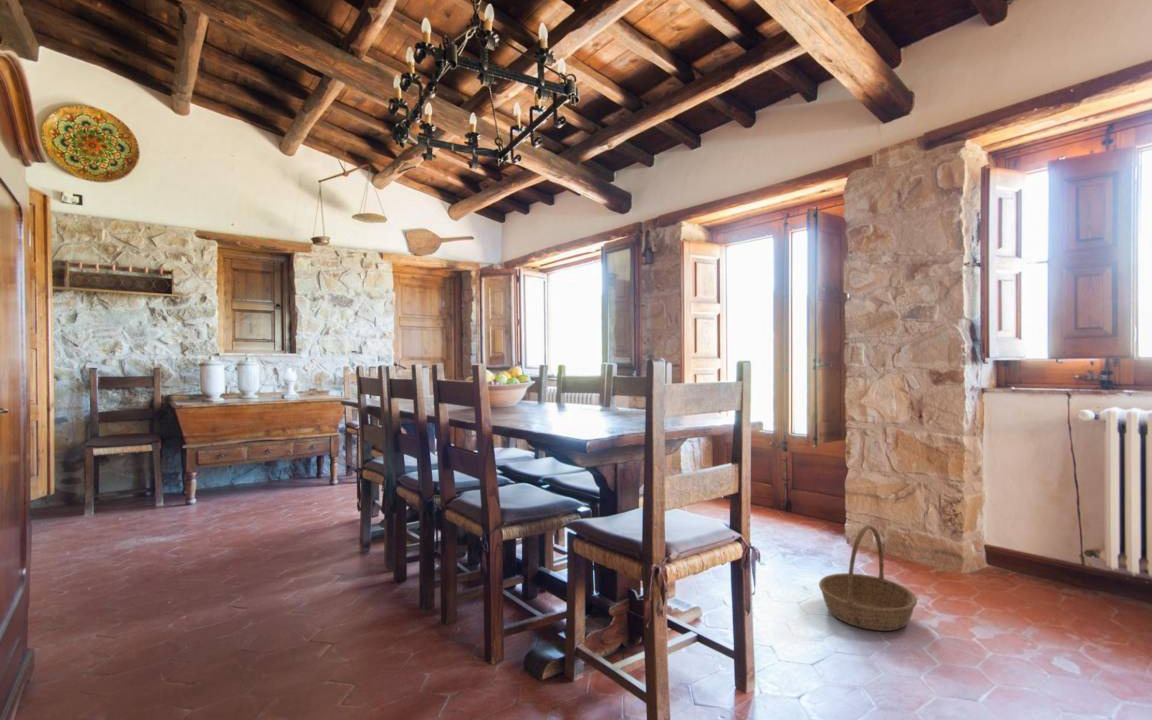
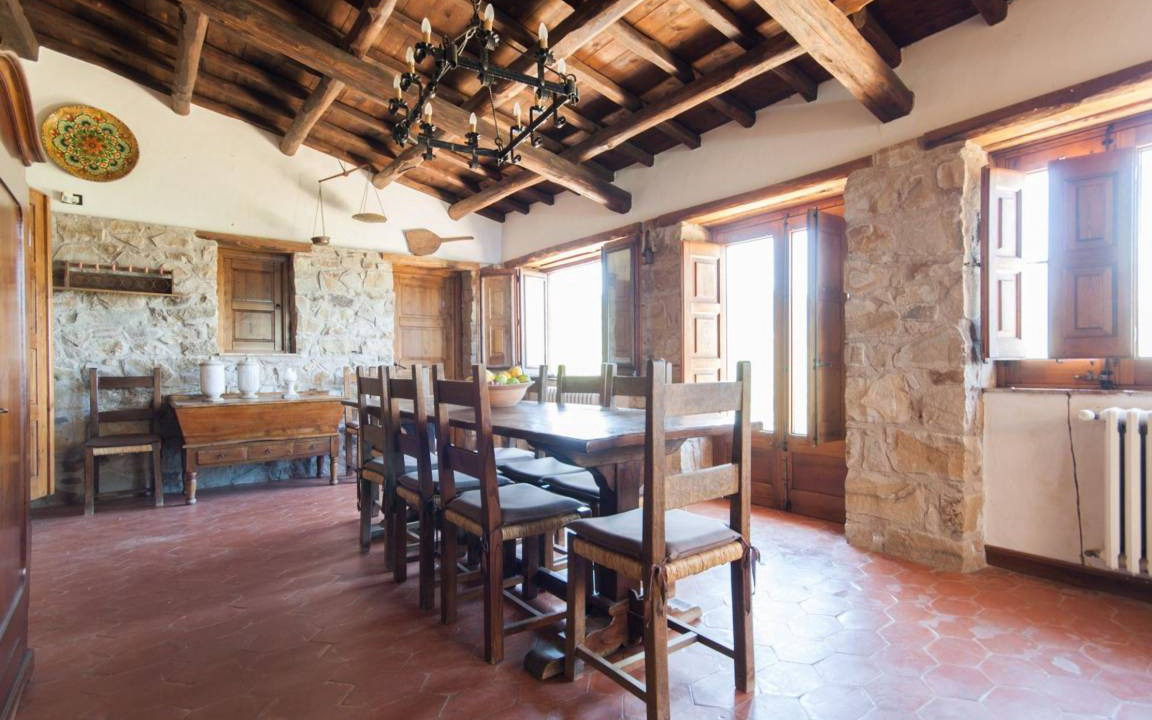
- basket [818,524,918,632]
